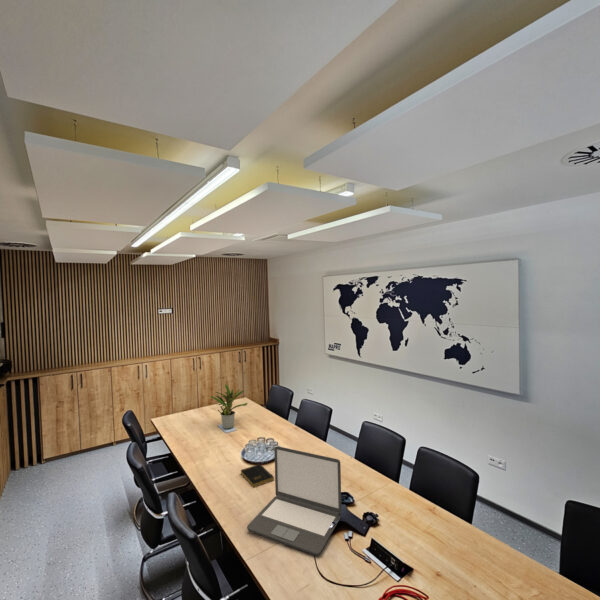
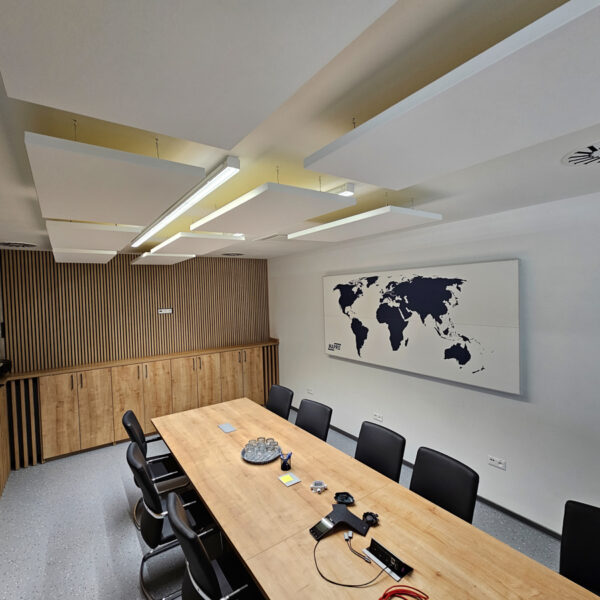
- book [240,463,275,489]
- laptop [246,445,343,556]
- potted plant [210,383,248,430]
